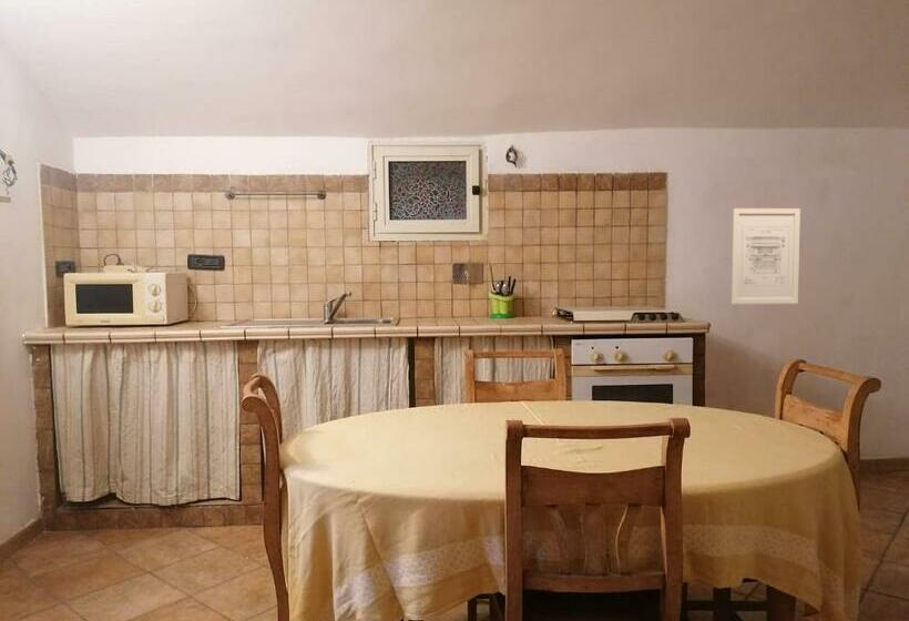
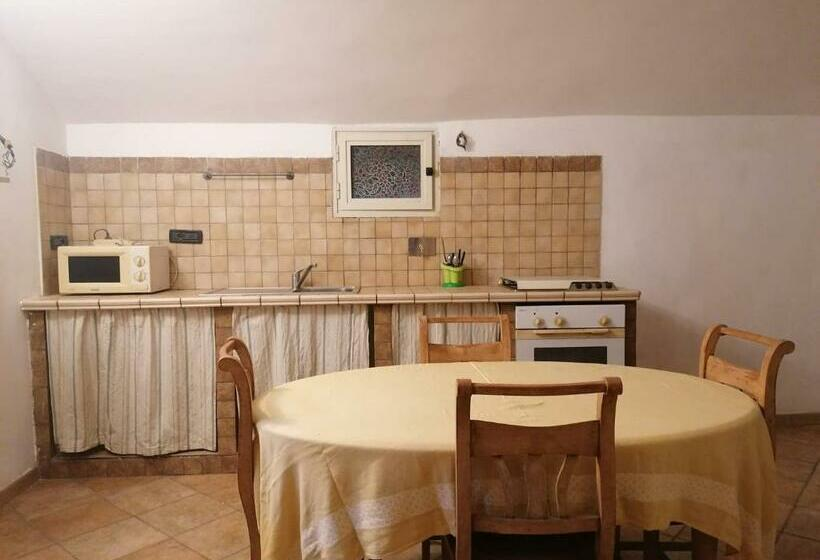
- wall art [729,207,801,305]
